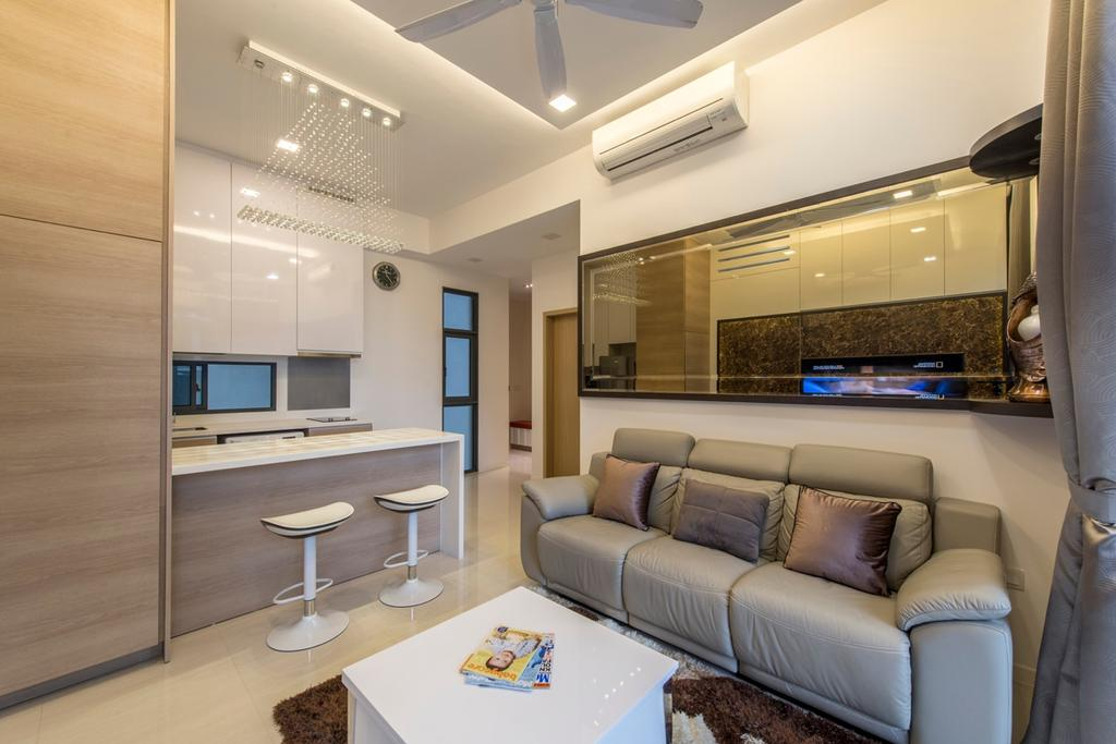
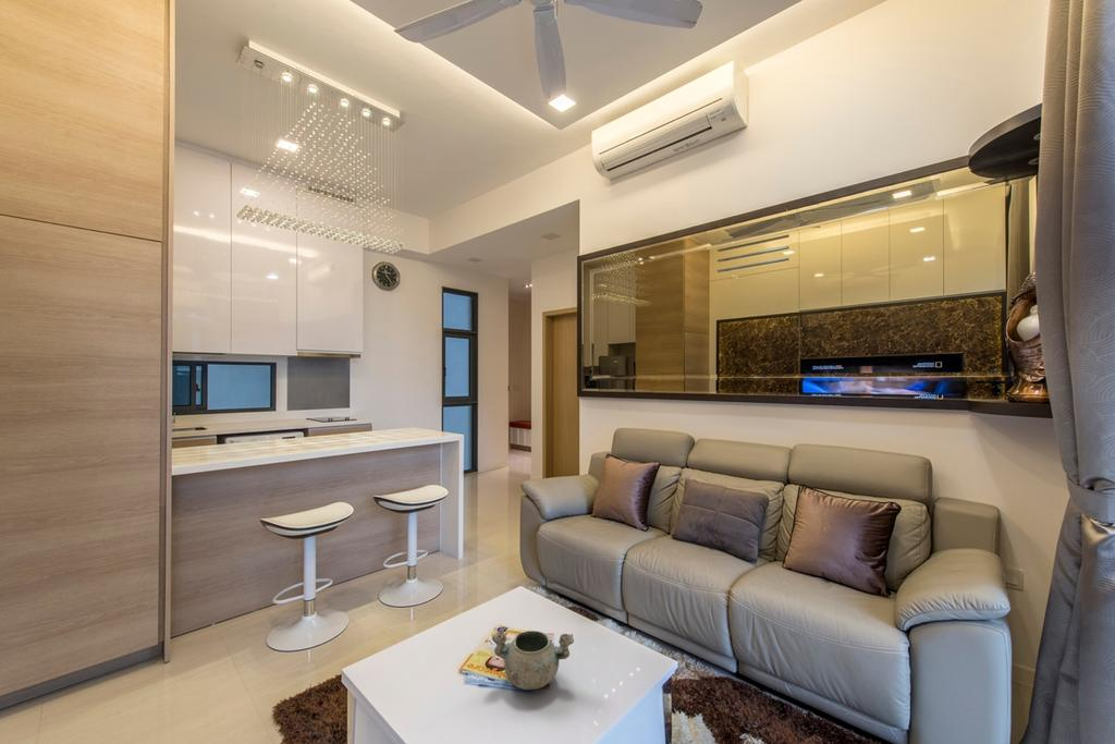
+ decorative bowl [491,630,575,691]
